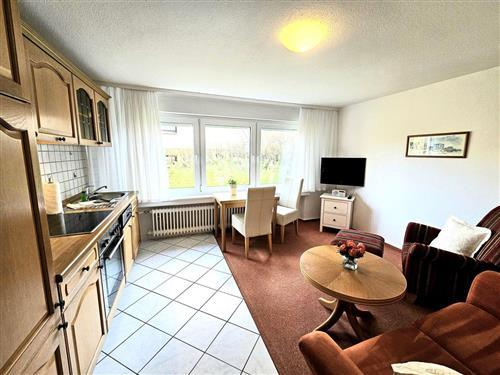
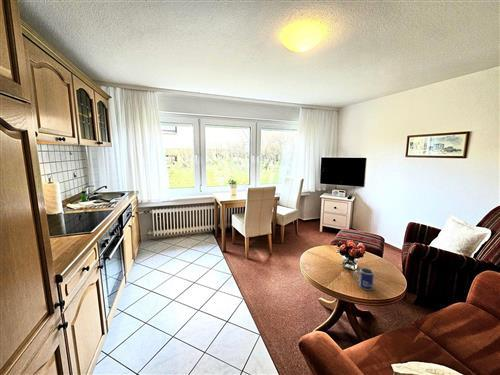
+ mug [352,267,375,291]
